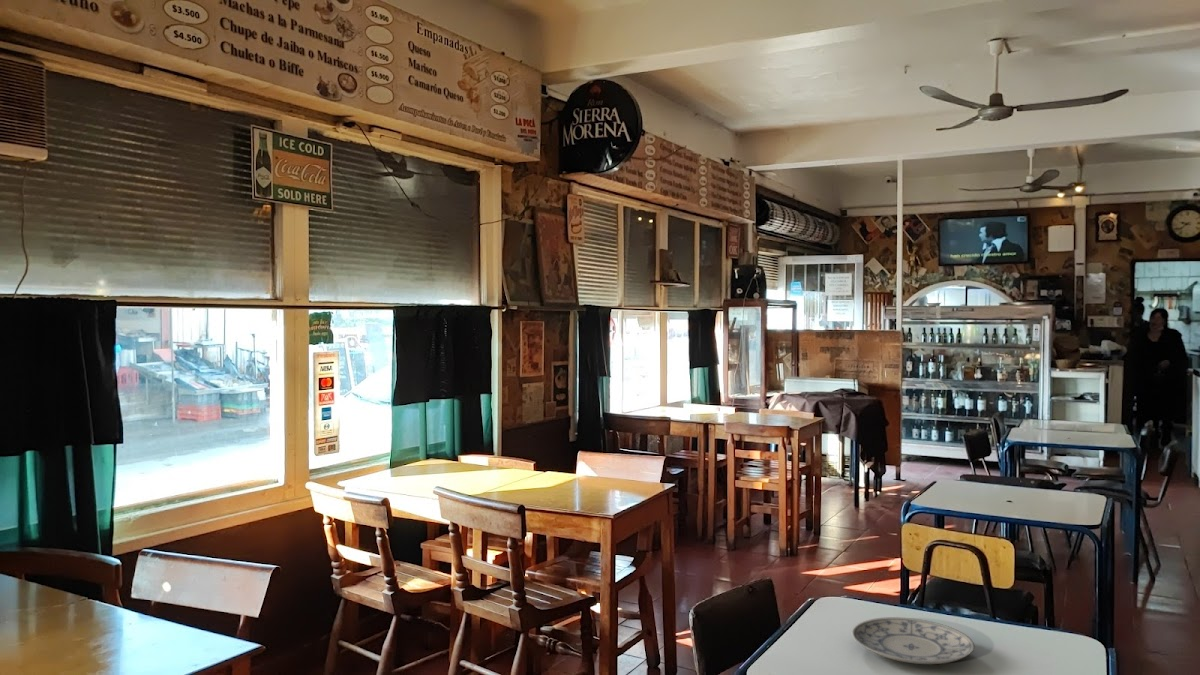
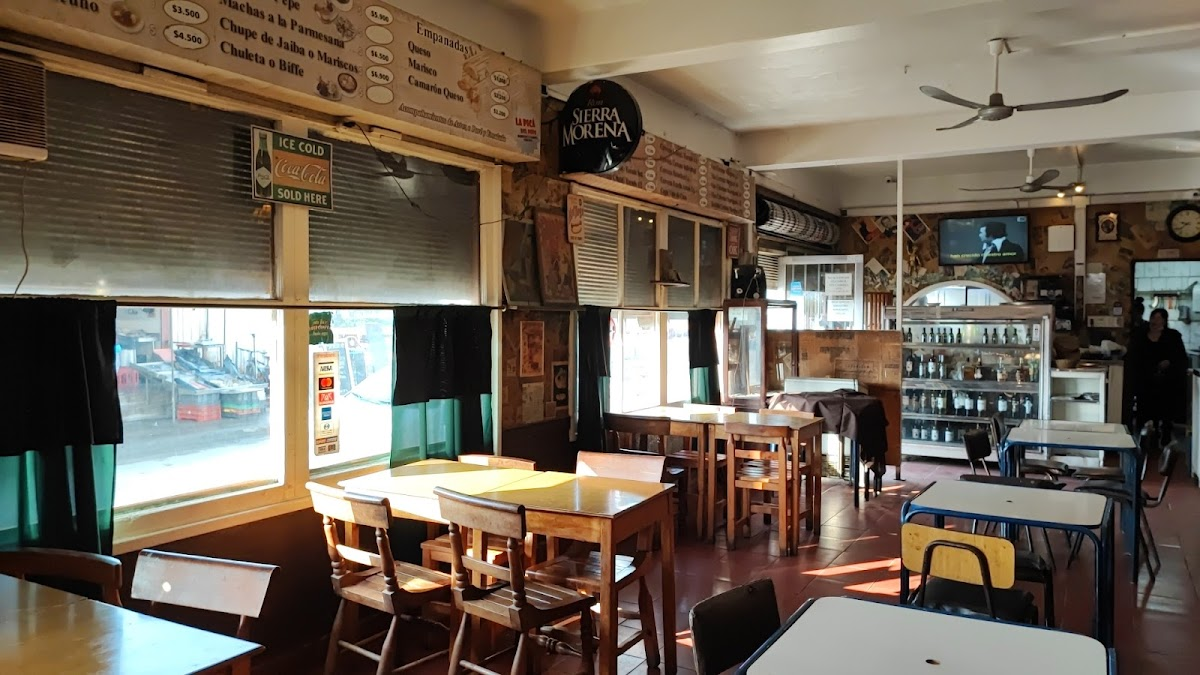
- plate [851,616,975,665]
